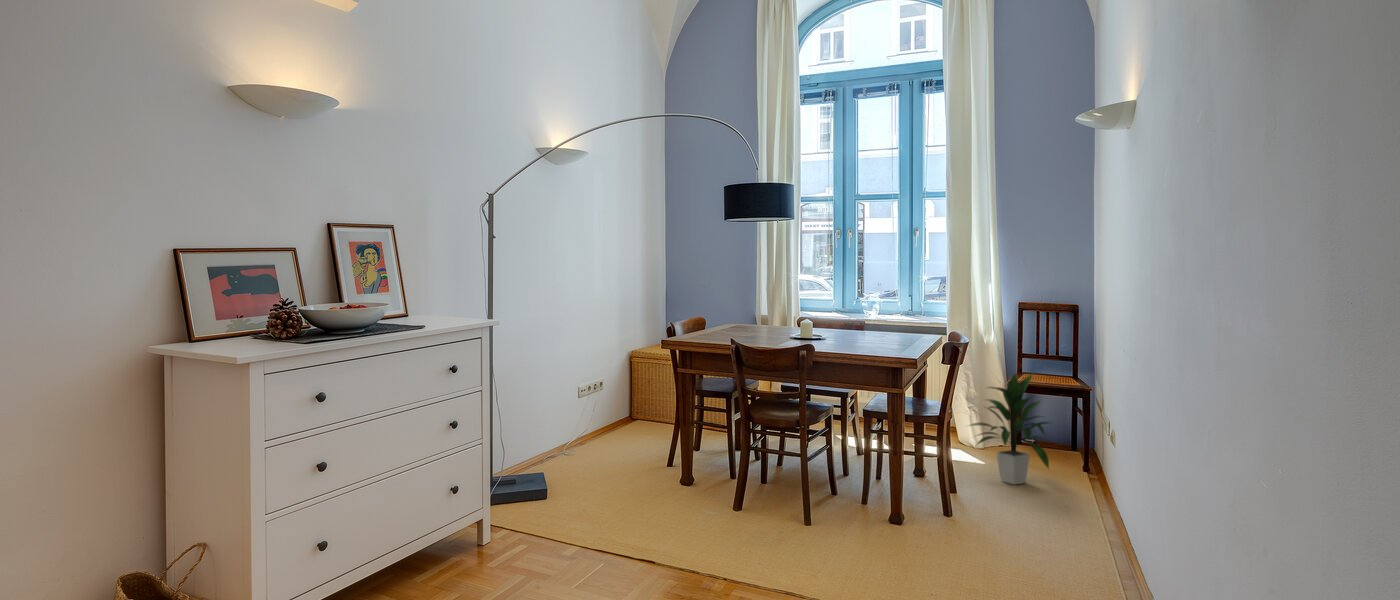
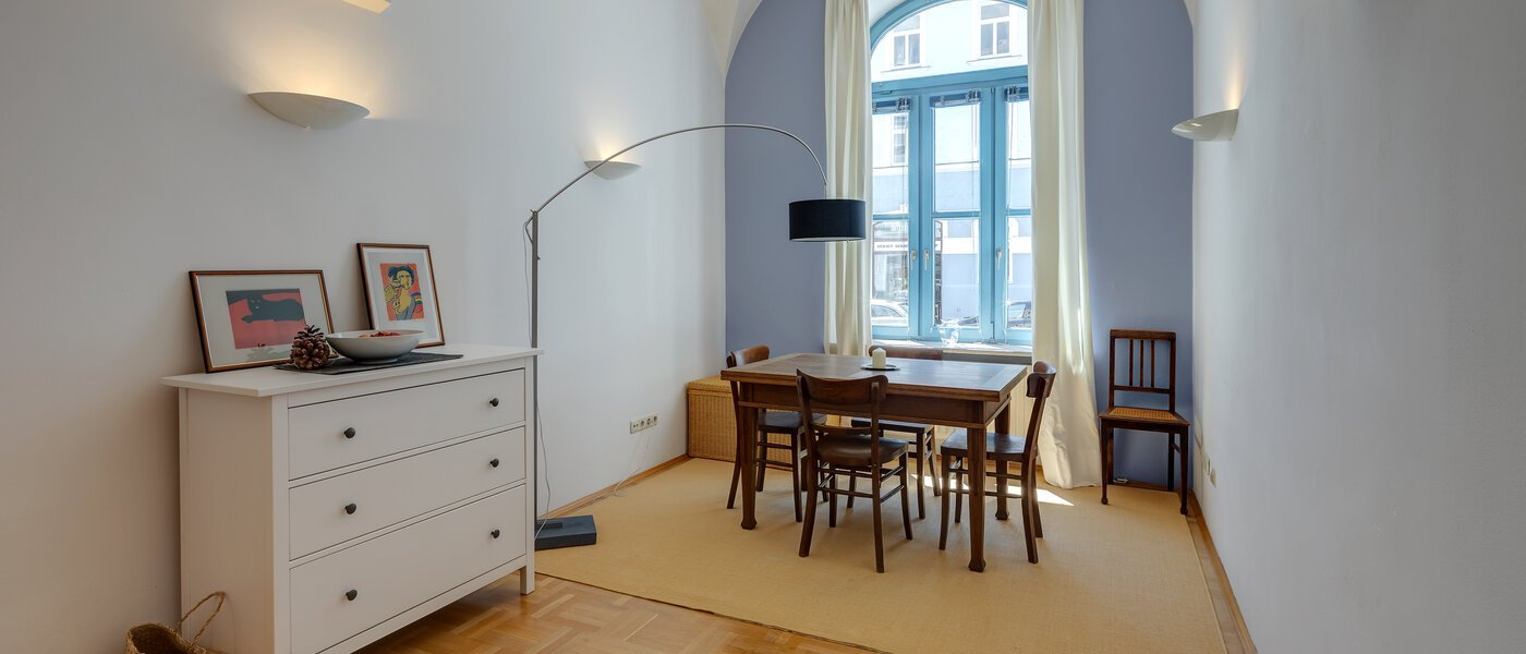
- indoor plant [964,371,1052,486]
